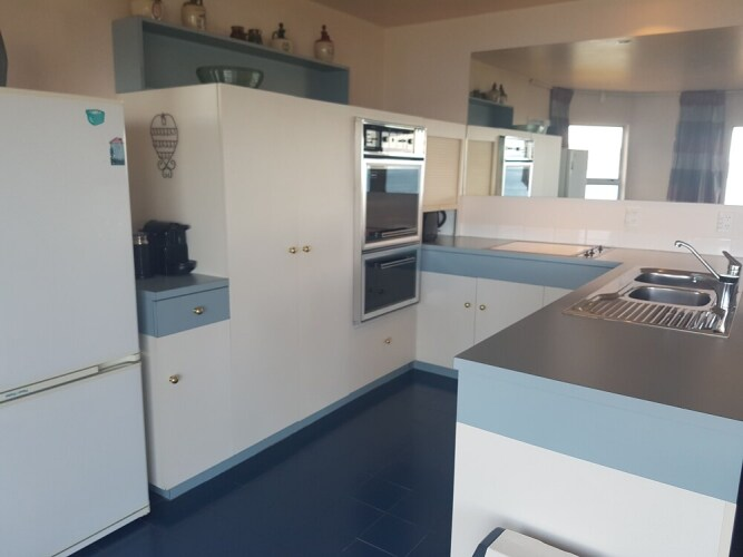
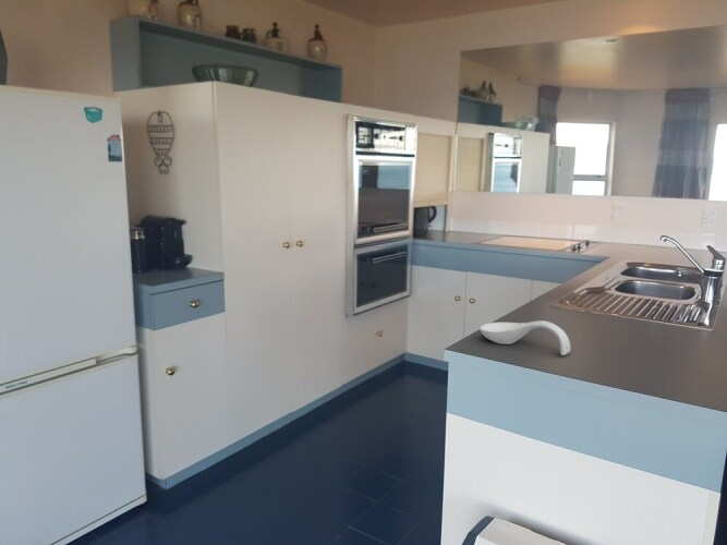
+ spoon rest [478,319,571,356]
